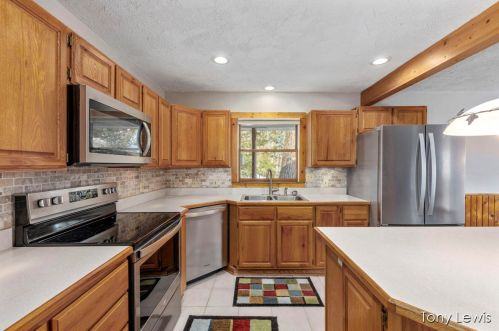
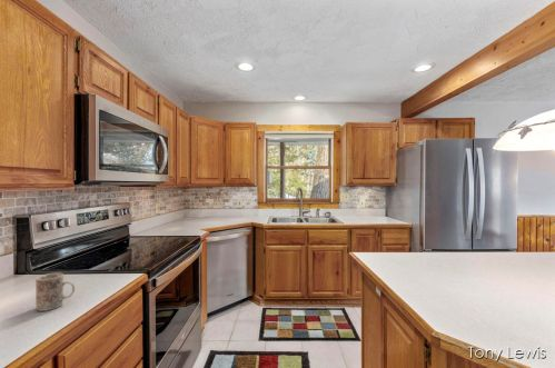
+ mug [34,271,76,312]
